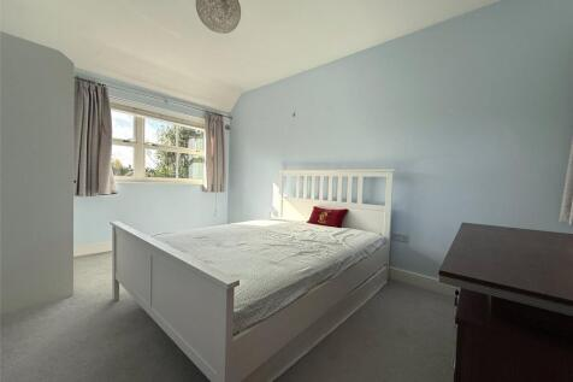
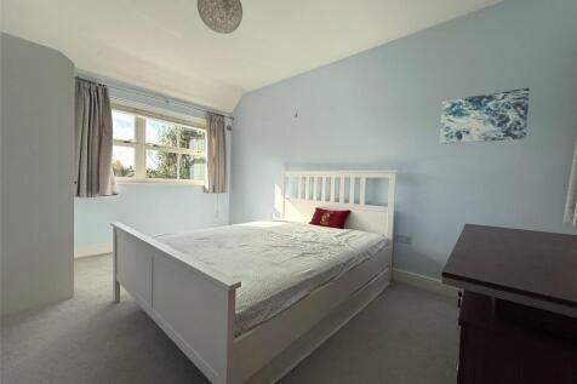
+ wall art [439,87,531,145]
